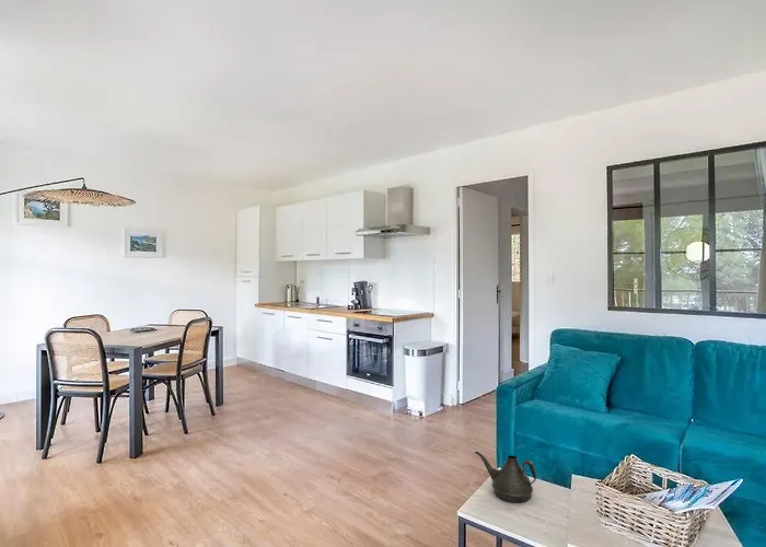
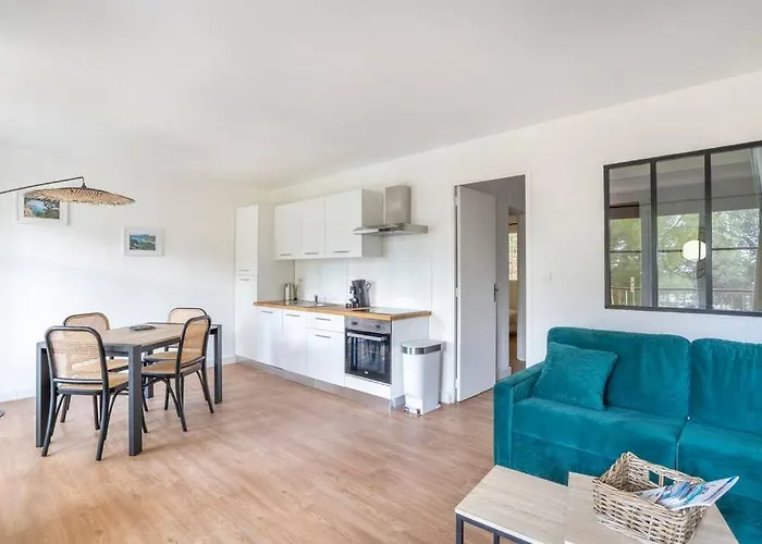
- teapot [474,451,537,504]
